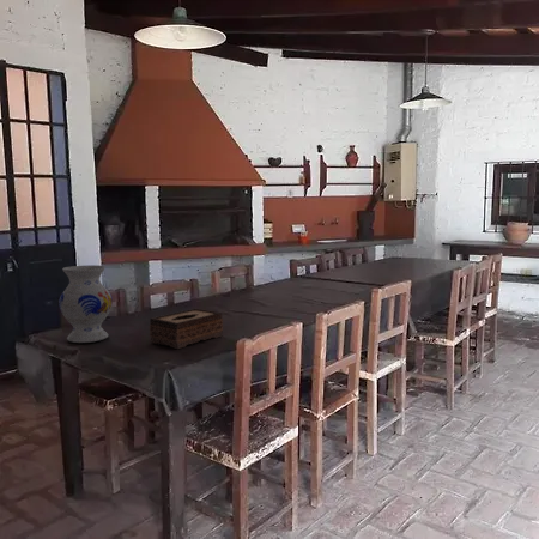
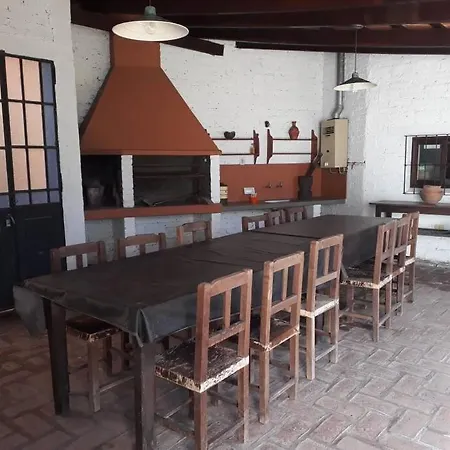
- vase [57,264,114,344]
- tissue box [149,308,224,350]
